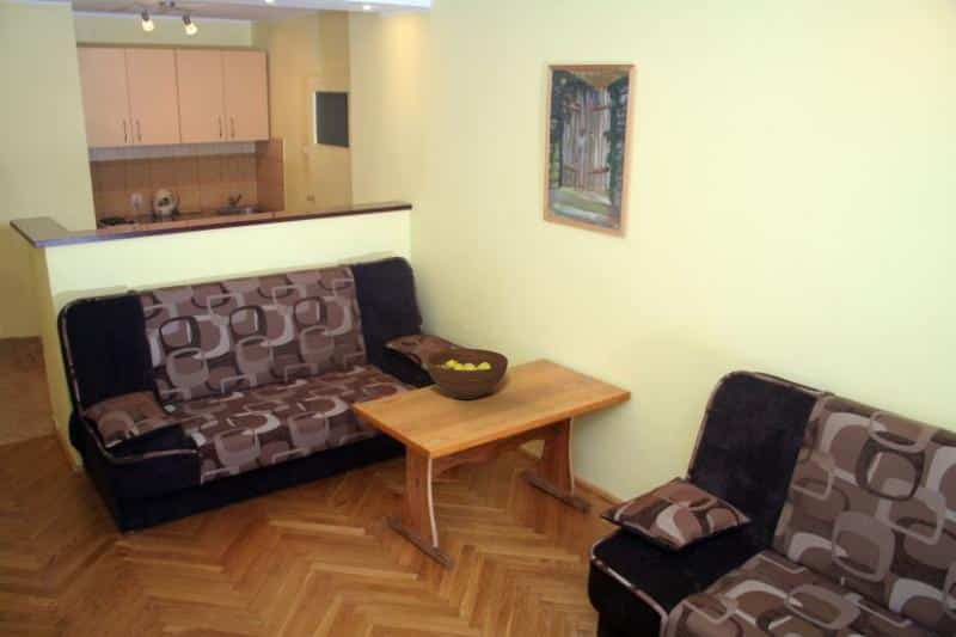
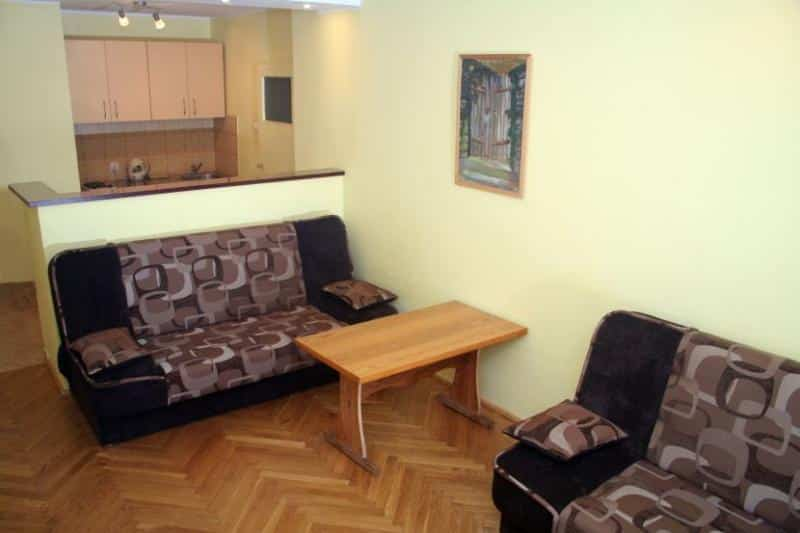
- fruit bowl [425,348,509,400]
